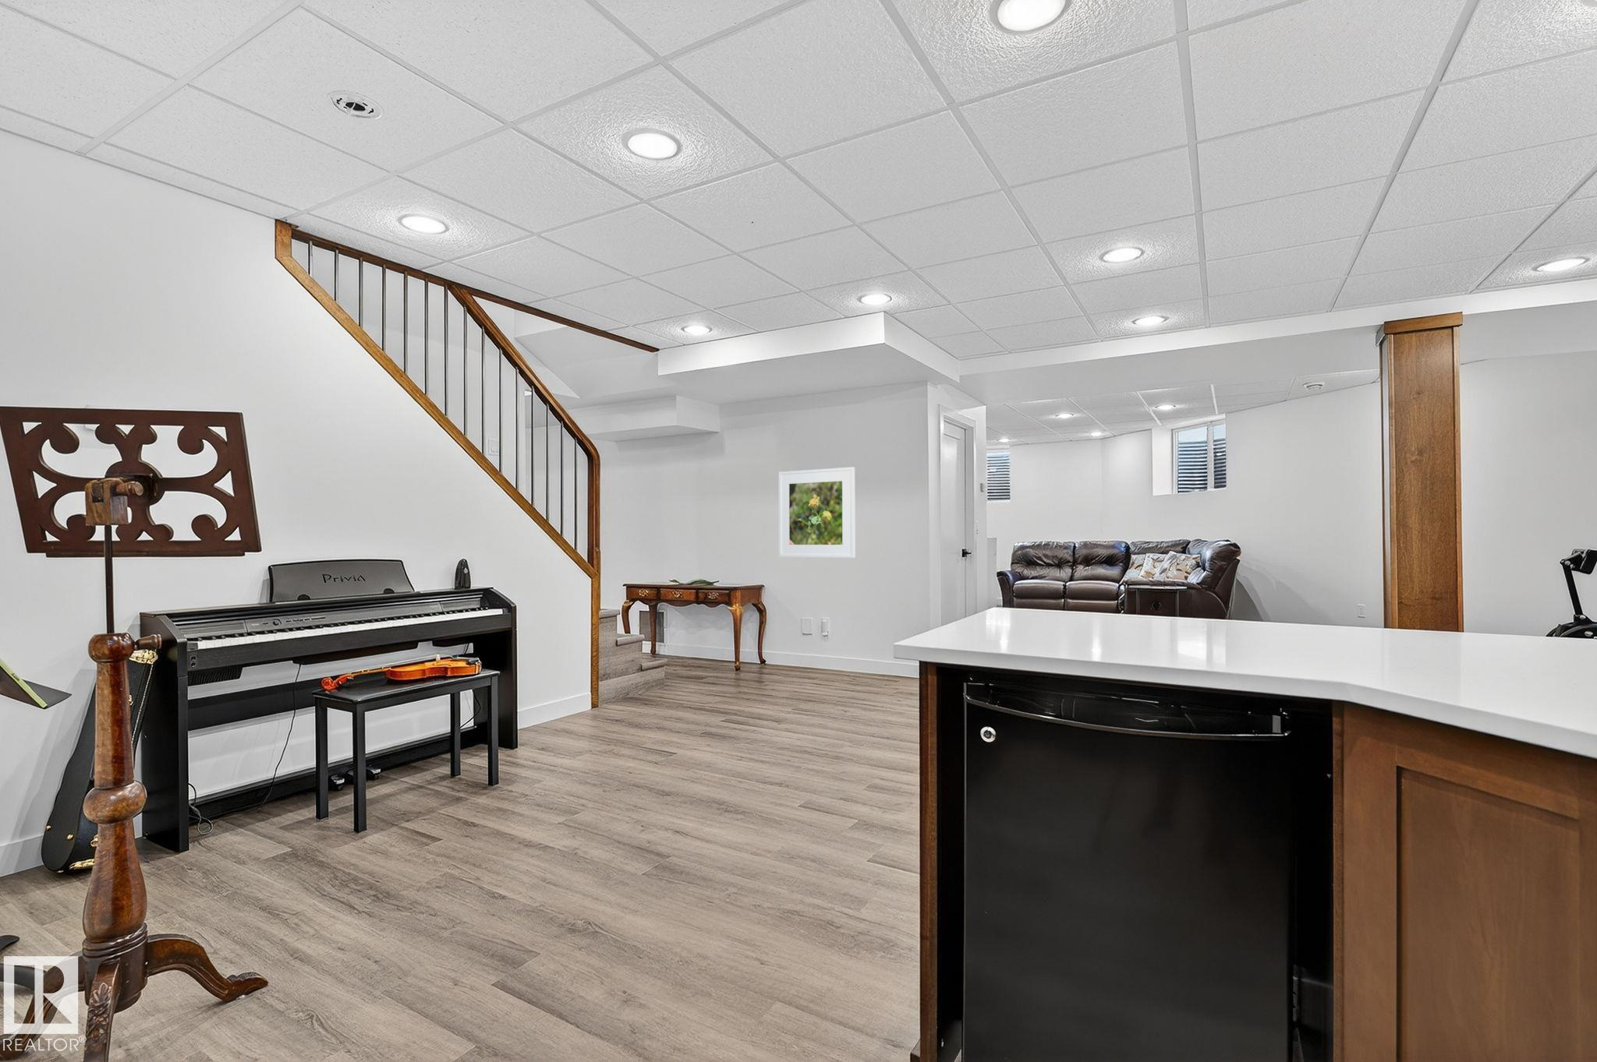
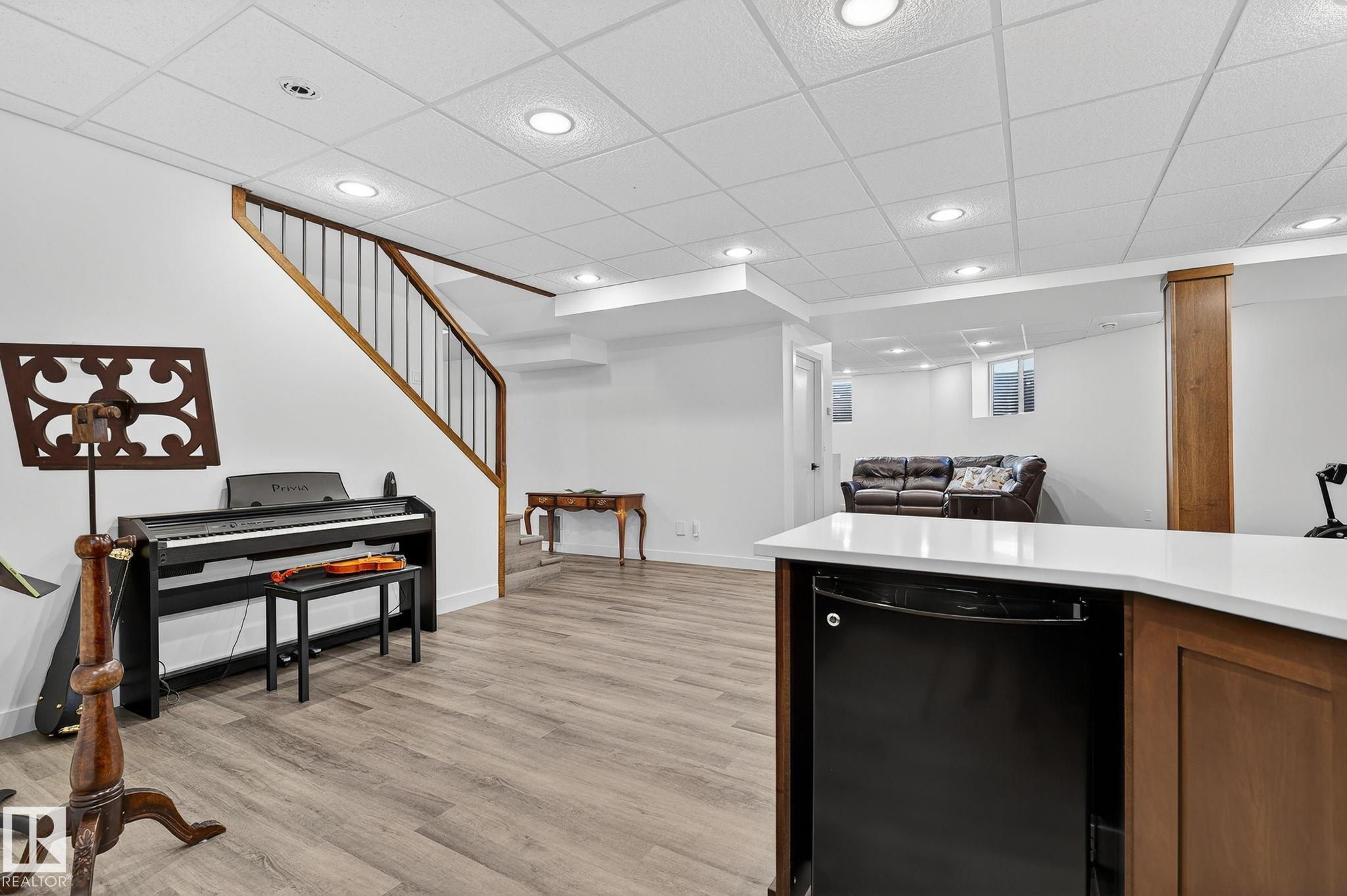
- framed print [778,466,856,558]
